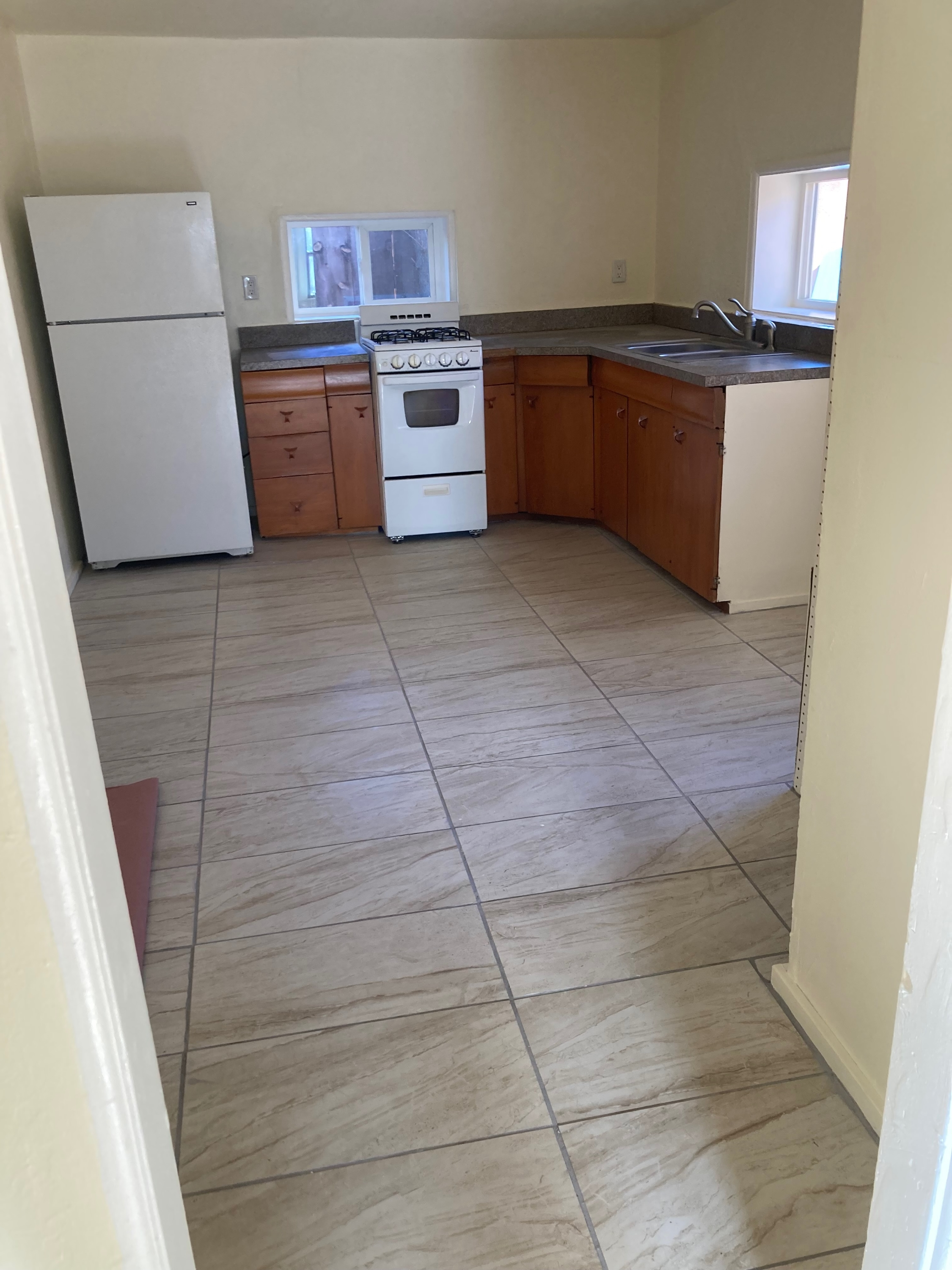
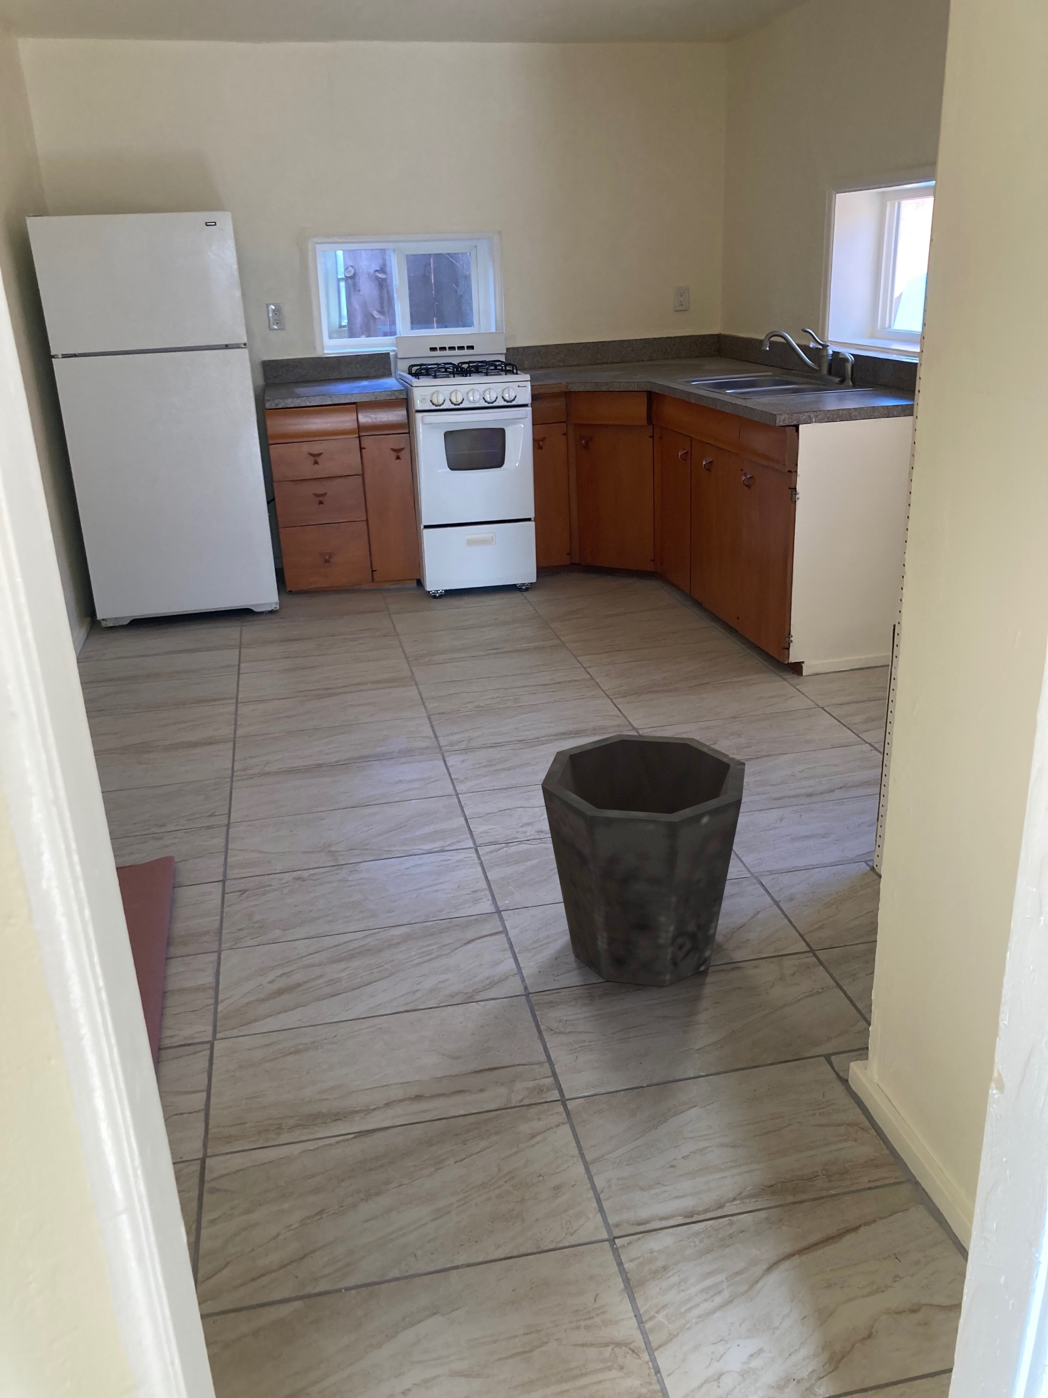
+ waste bin [541,733,745,987]
